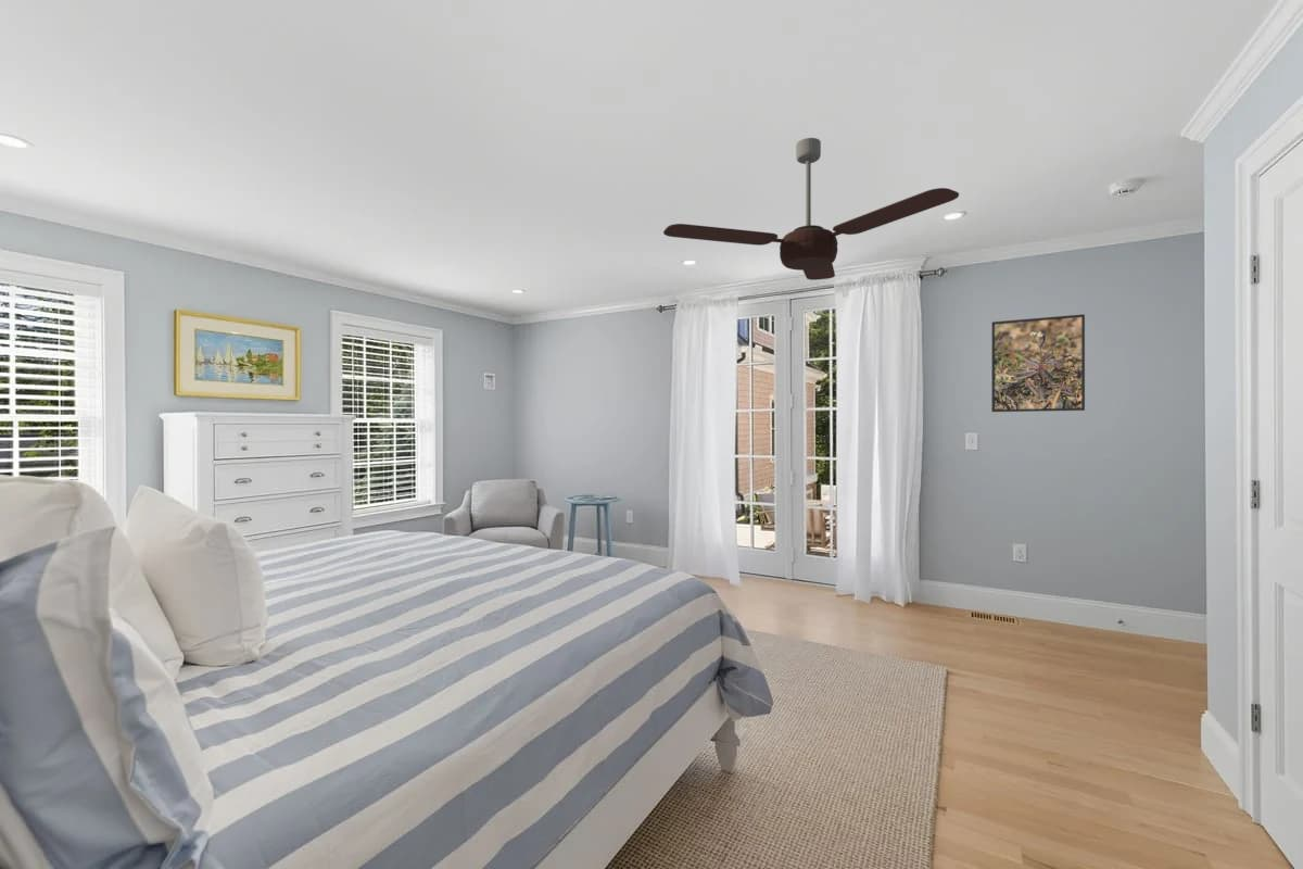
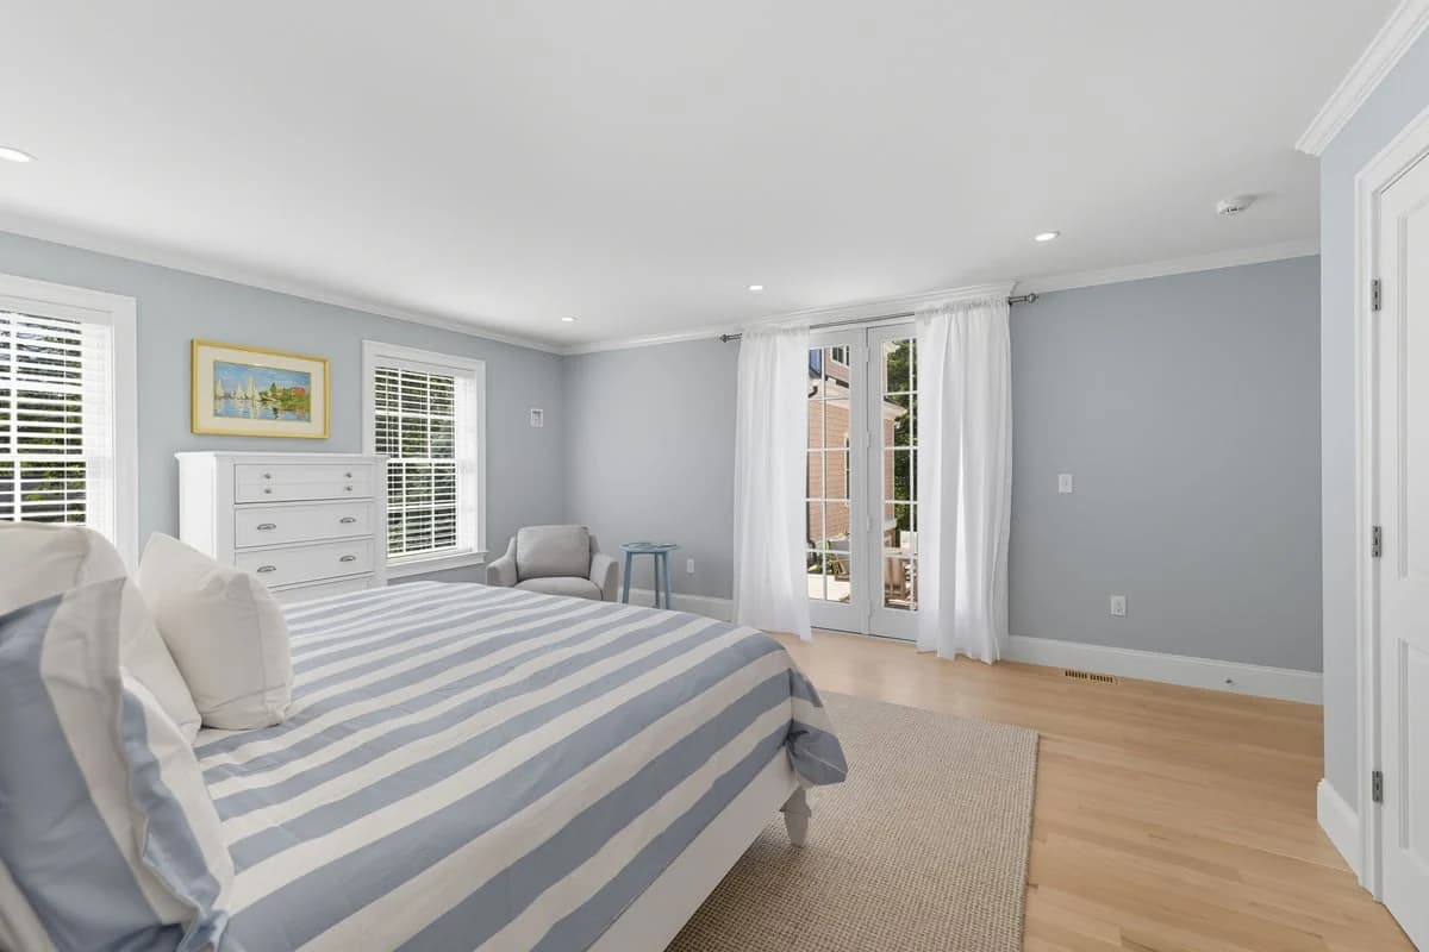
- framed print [990,313,1086,413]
- ceiling fan [662,137,960,281]
